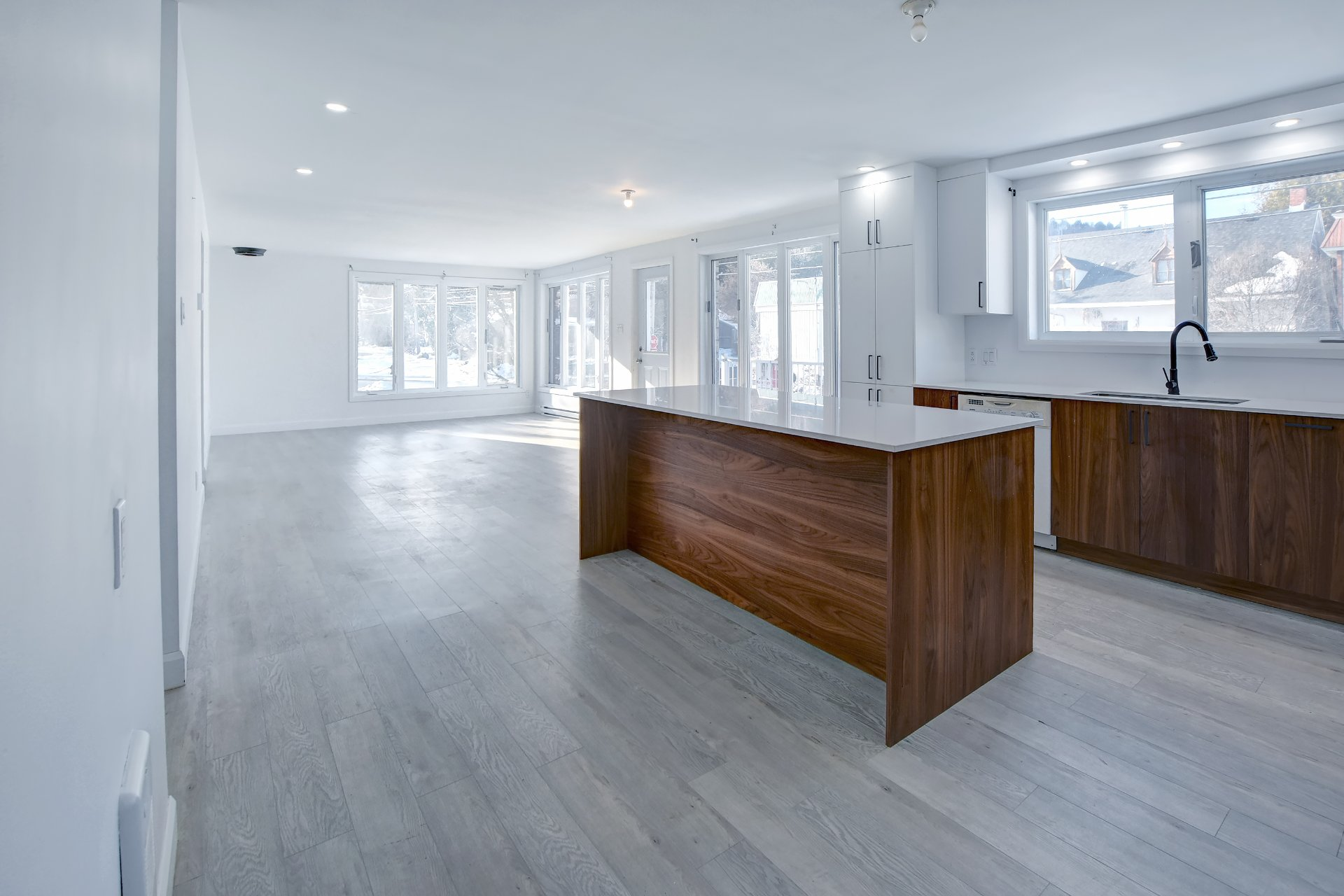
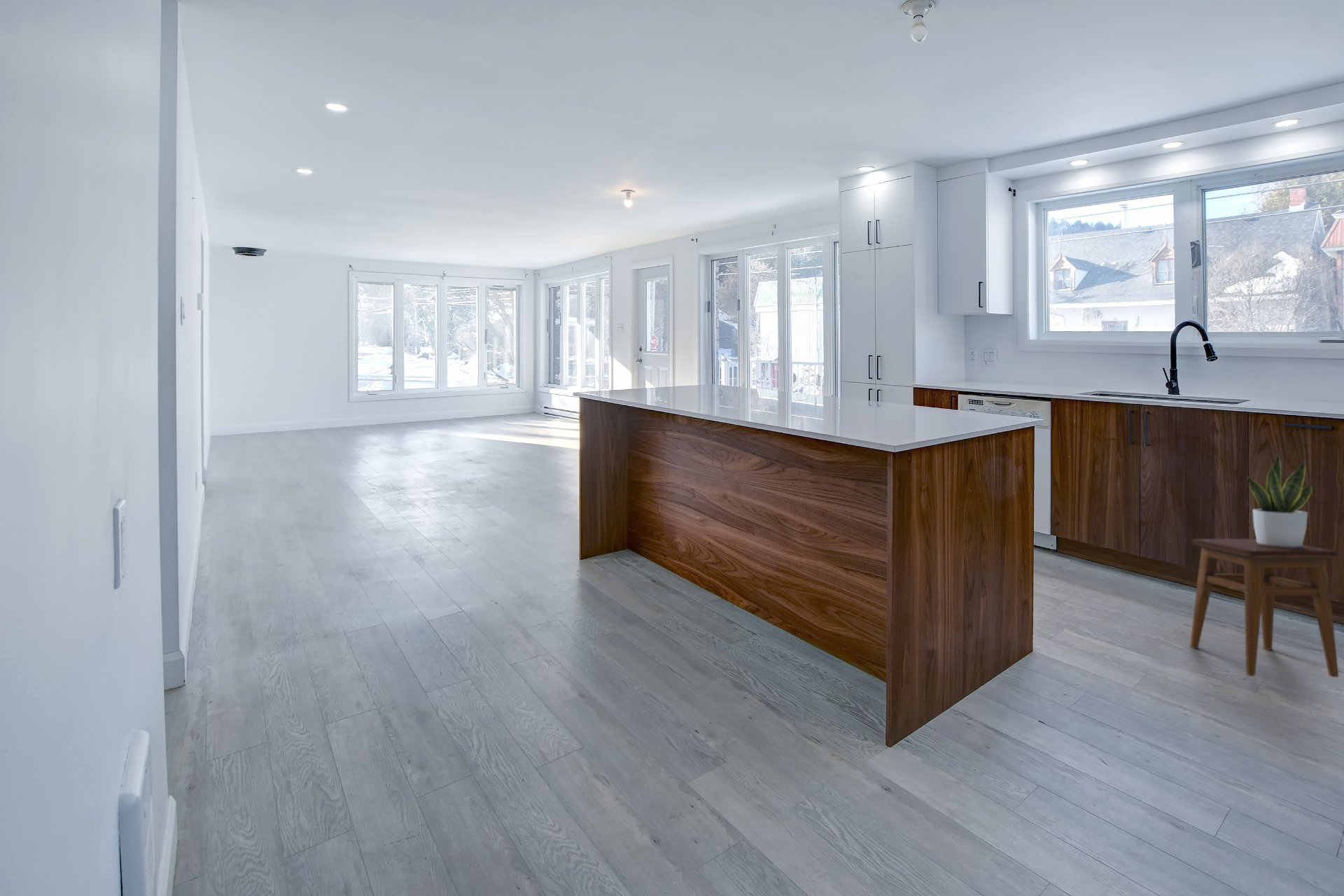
+ potted plant [1247,452,1313,549]
+ stool [1189,538,1339,678]
